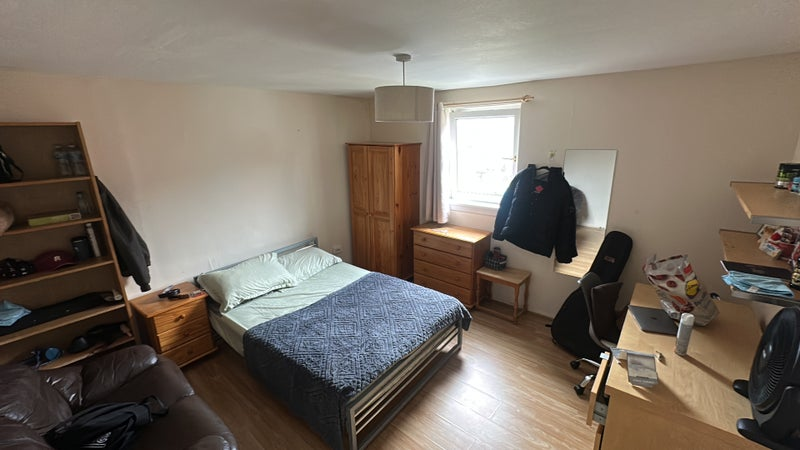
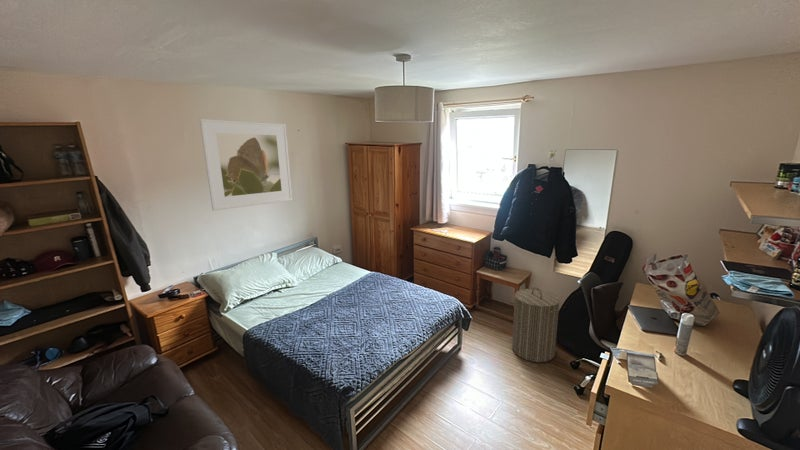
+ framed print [199,118,293,211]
+ laundry hamper [511,286,561,363]
